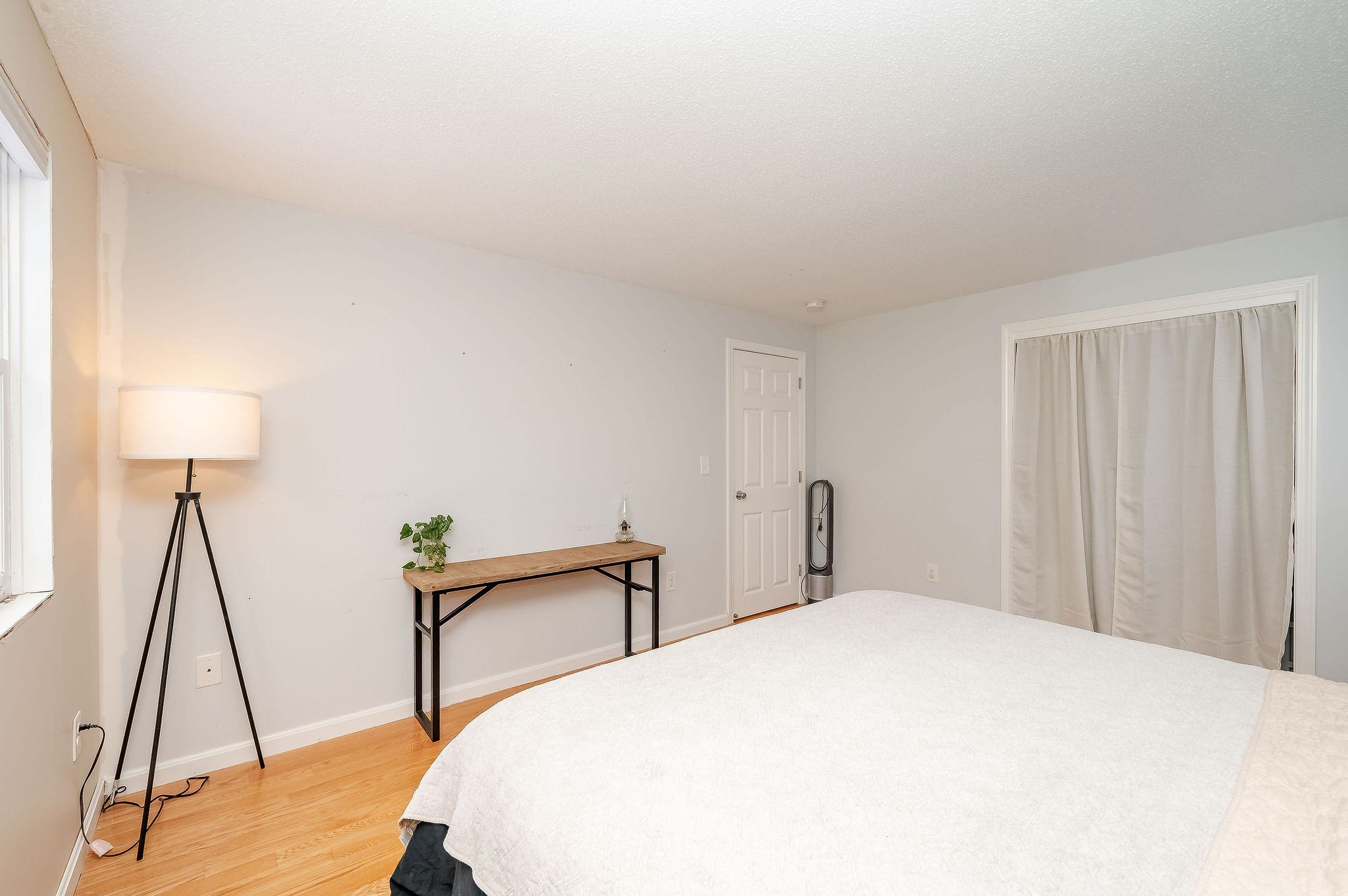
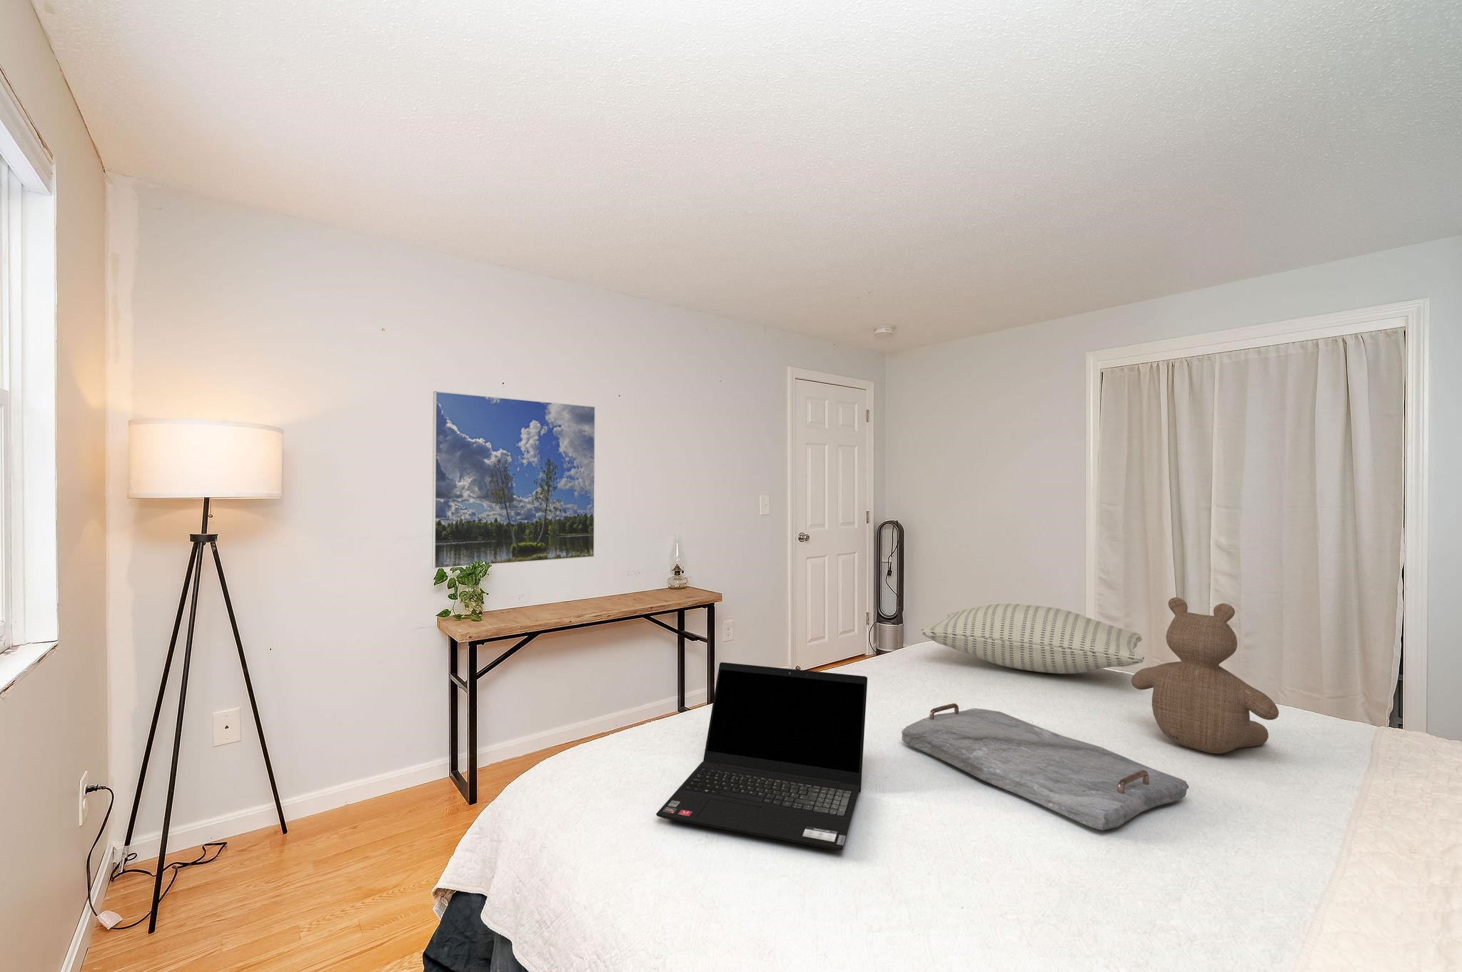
+ pillow [921,603,1145,675]
+ laptop computer [655,662,868,850]
+ teddy bear [1131,597,1280,754]
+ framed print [432,391,597,570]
+ serving tray [901,703,1190,831]
